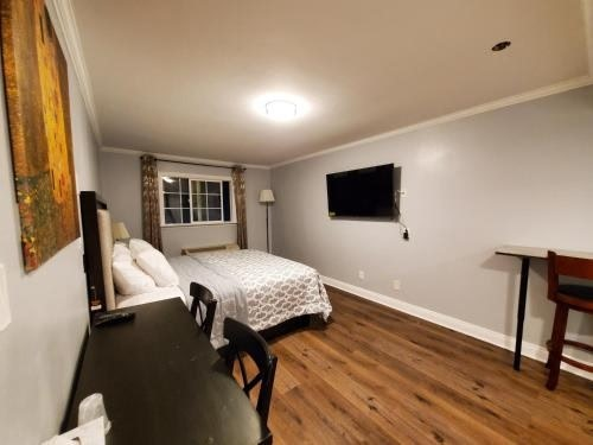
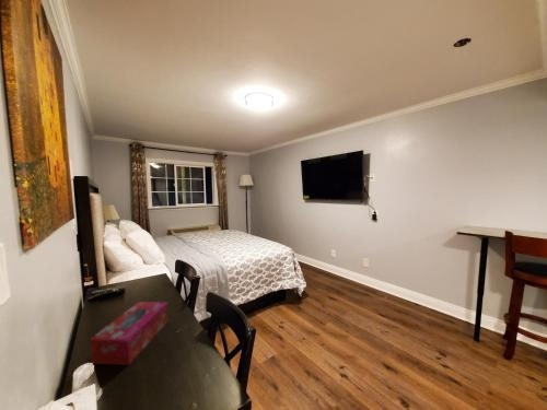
+ tissue box [89,301,170,366]
